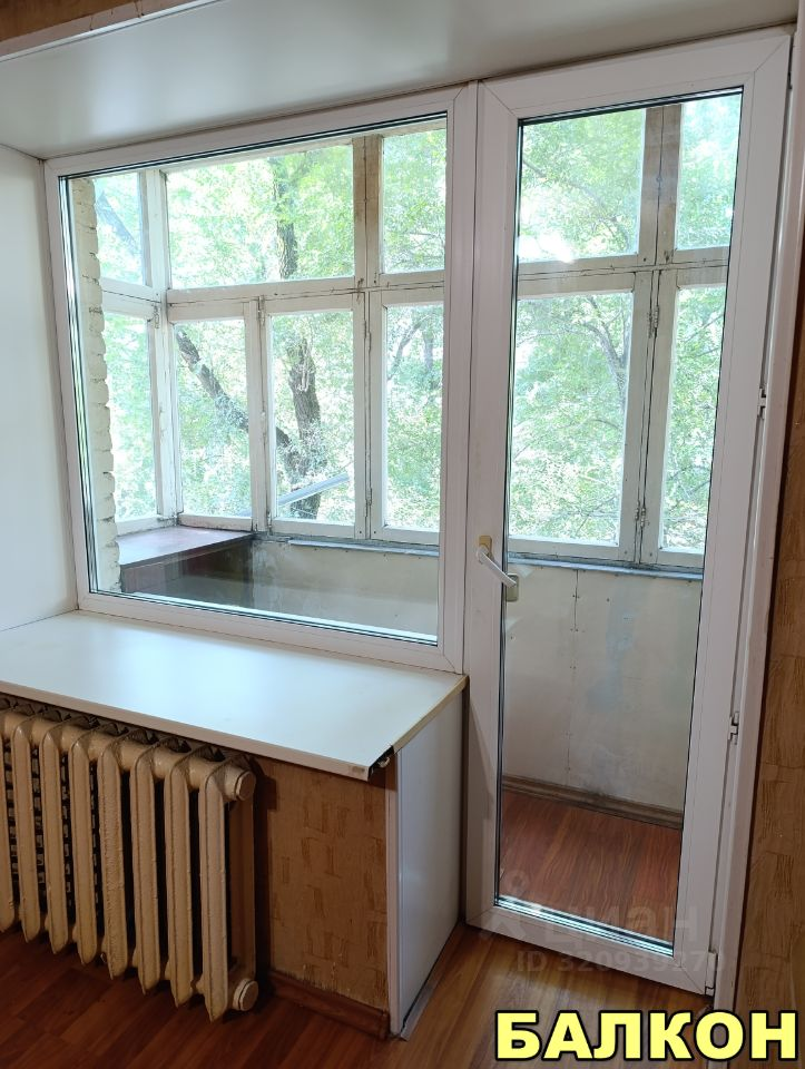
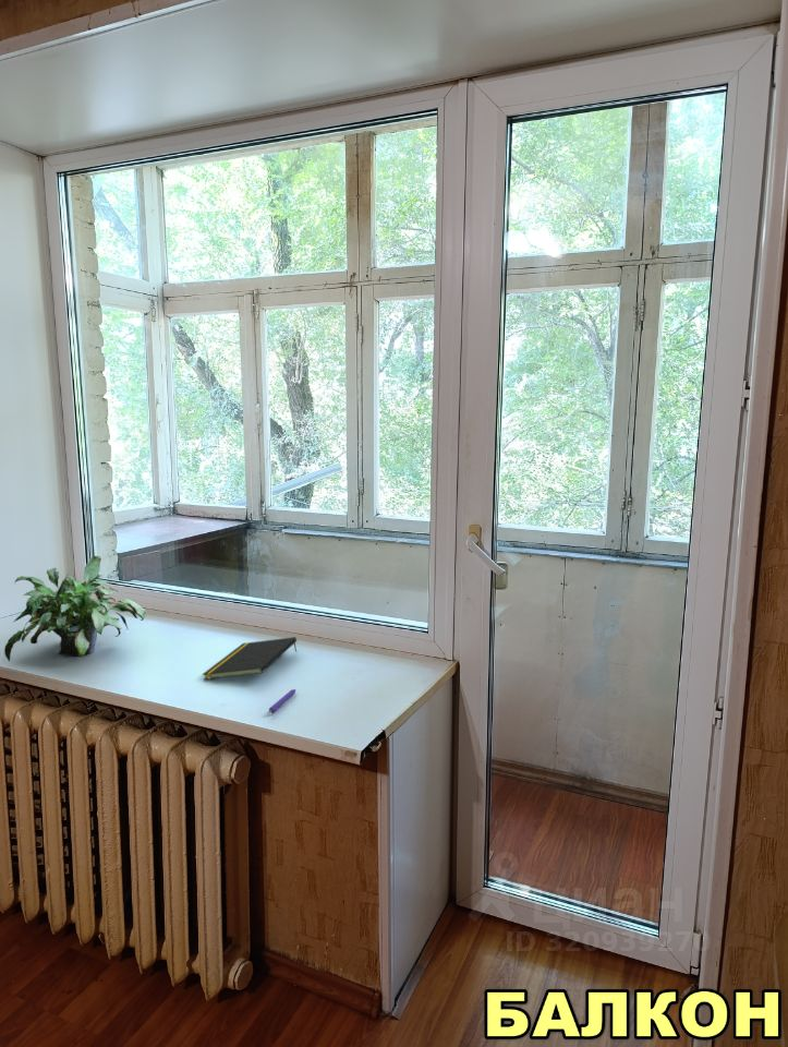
+ pen [268,688,298,714]
+ notepad [202,636,298,681]
+ potted plant [3,555,146,662]
